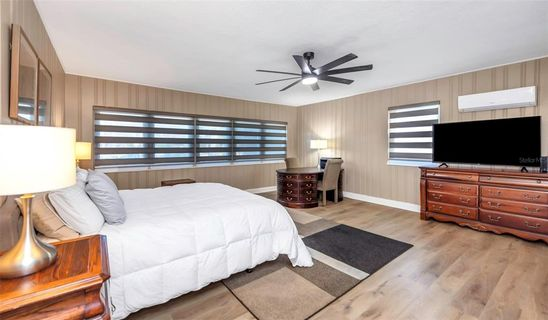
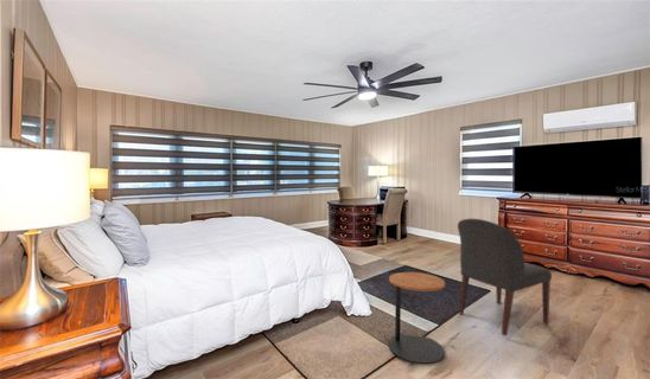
+ chair [457,218,553,336]
+ side table [388,271,446,365]
